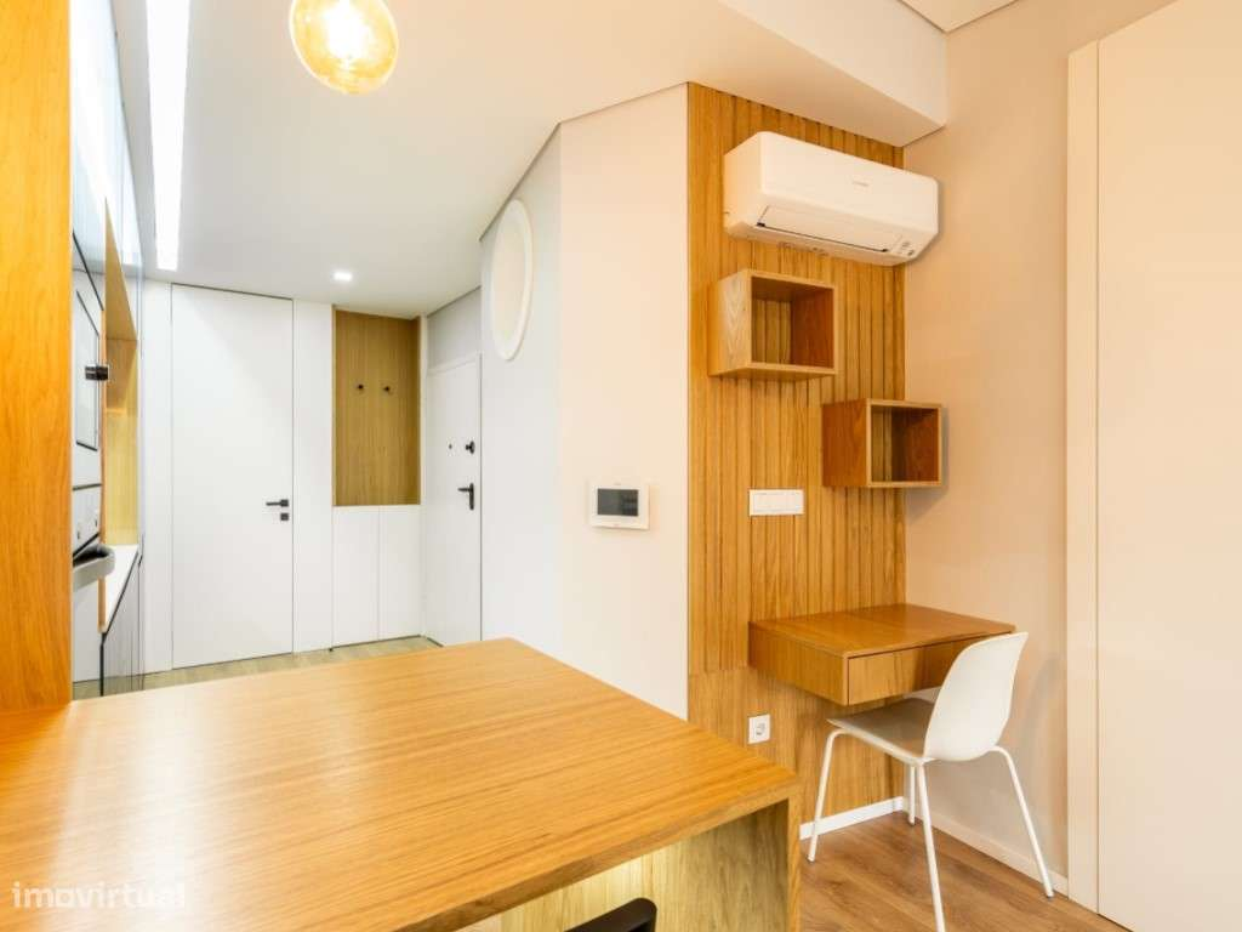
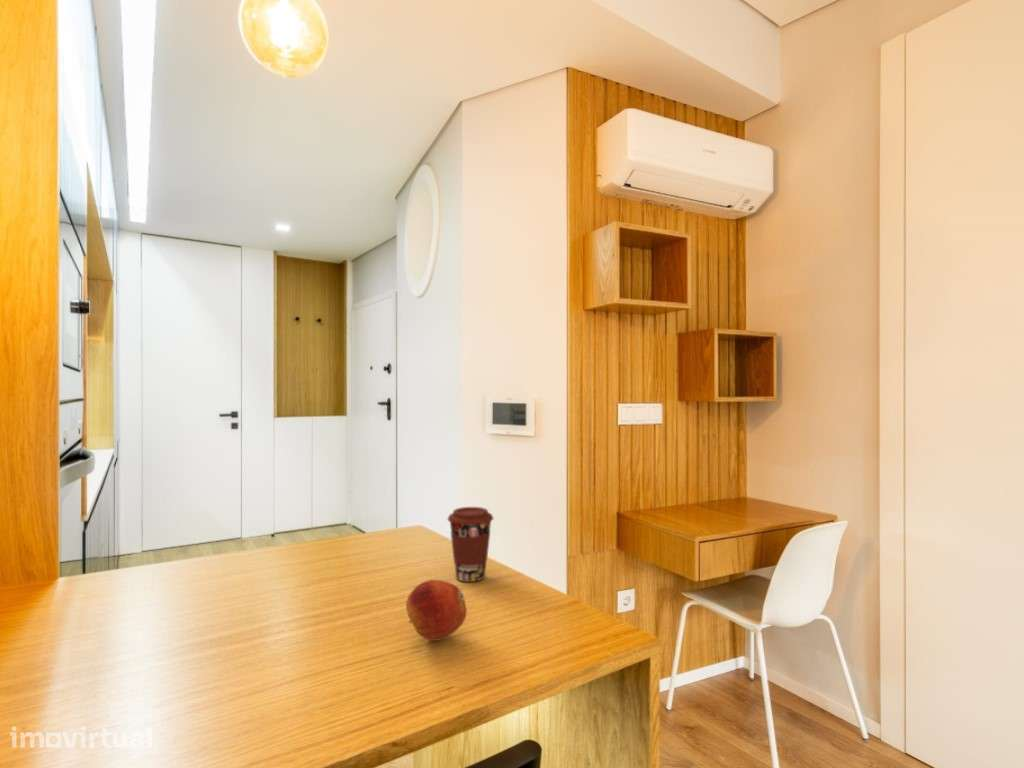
+ fruit [405,579,468,642]
+ coffee cup [446,506,495,583]
